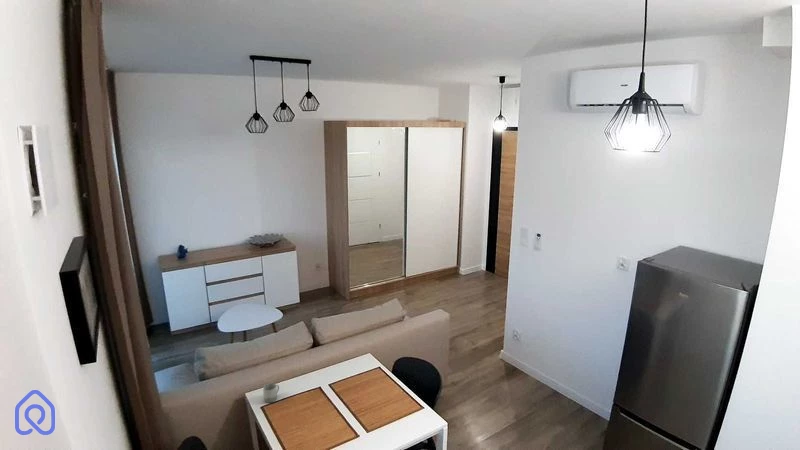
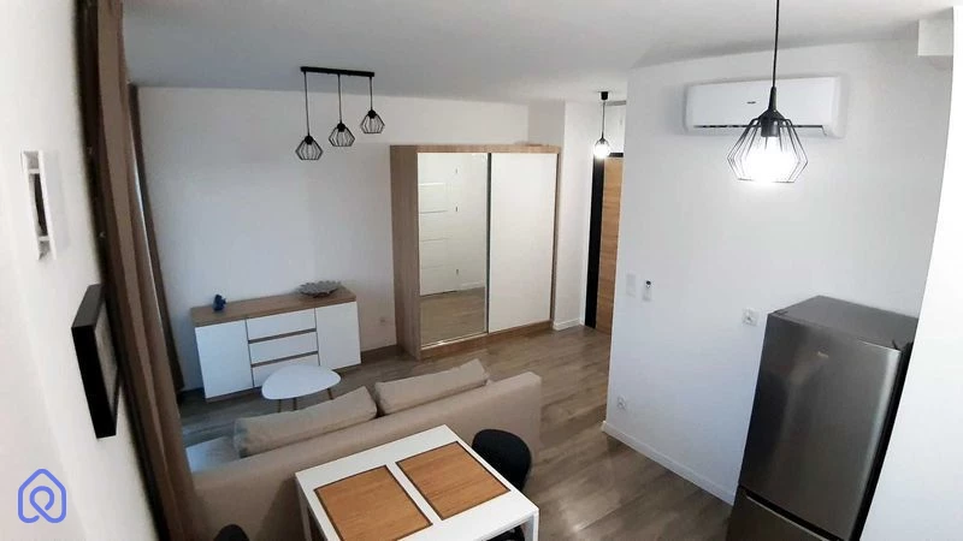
- cup [262,382,280,404]
